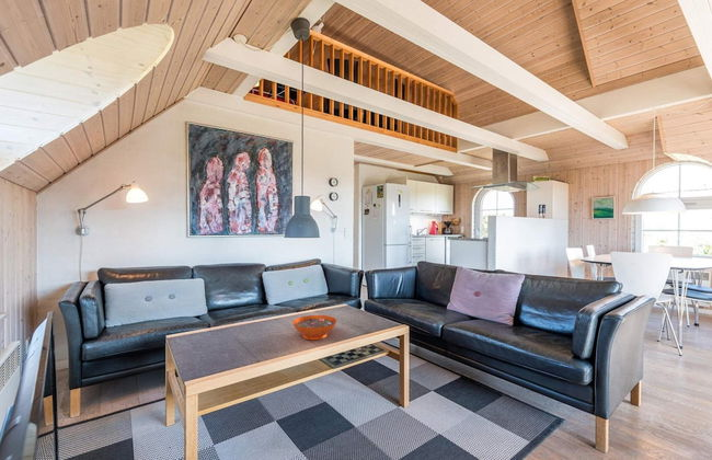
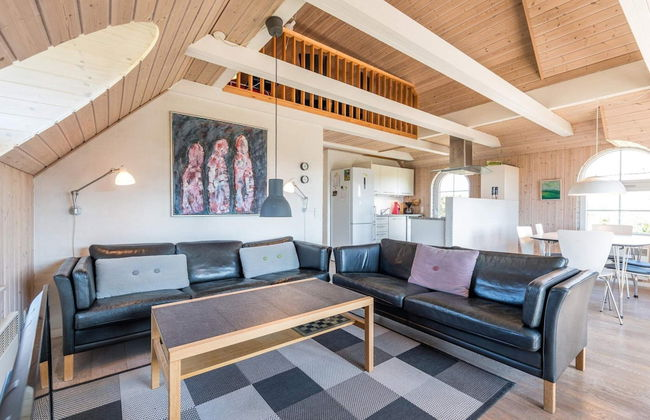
- decorative bowl [291,314,337,341]
